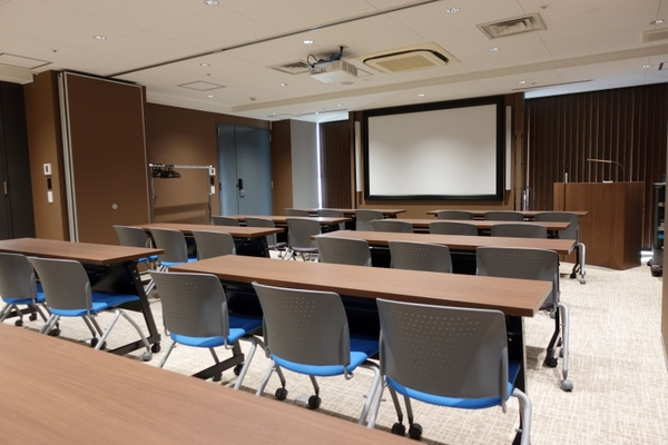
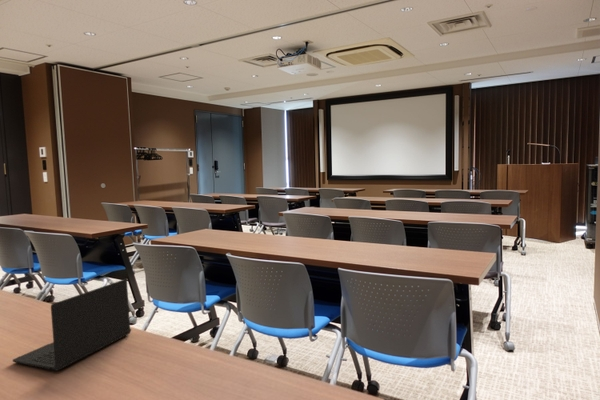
+ laptop [12,278,132,372]
